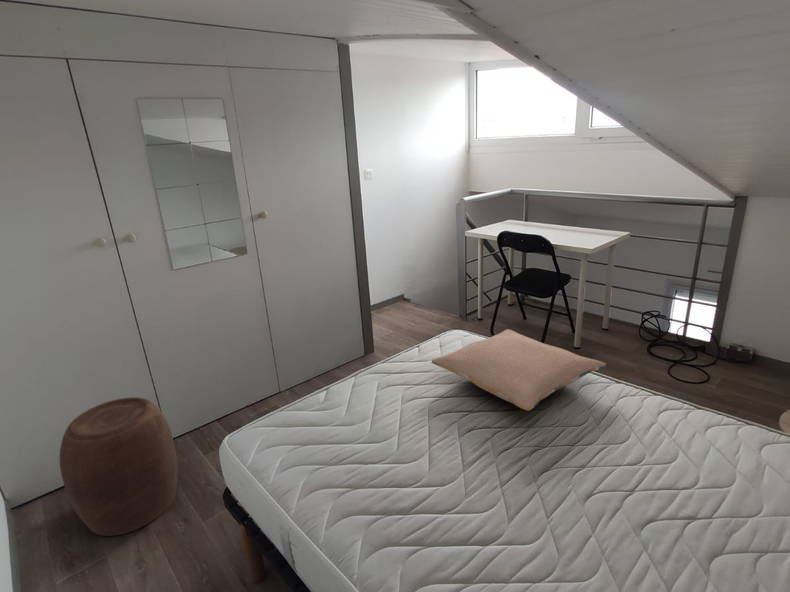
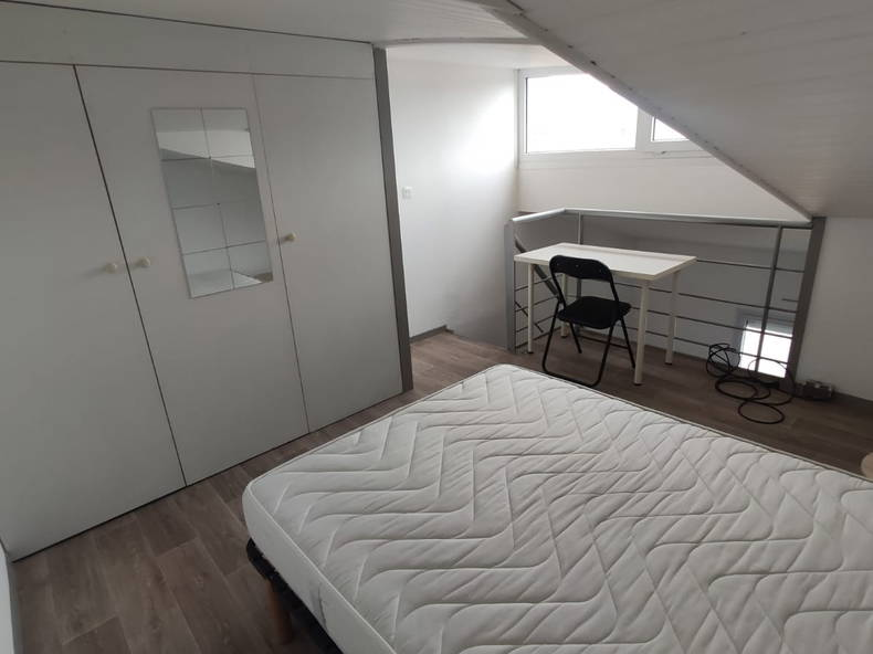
- pillow [431,328,607,411]
- stool [59,396,179,537]
